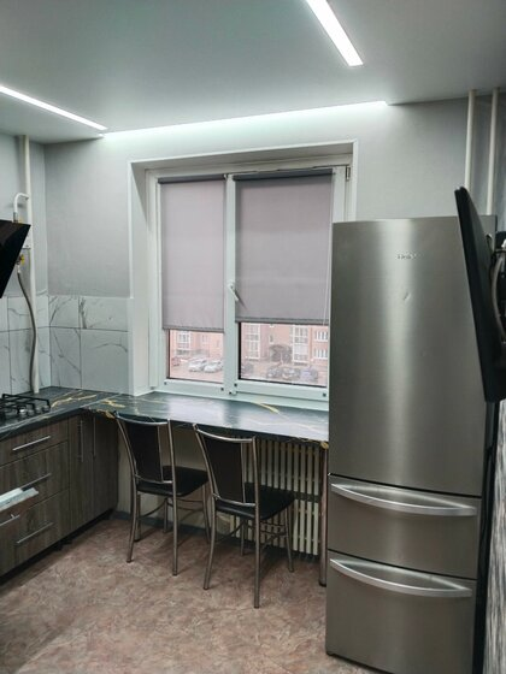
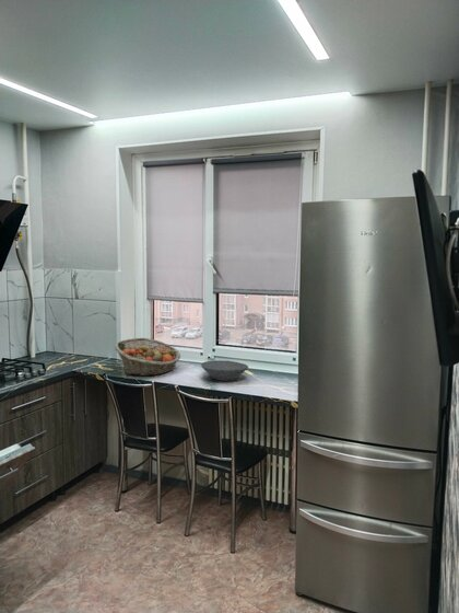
+ fruit basket [114,337,181,377]
+ bowl [200,359,249,382]
